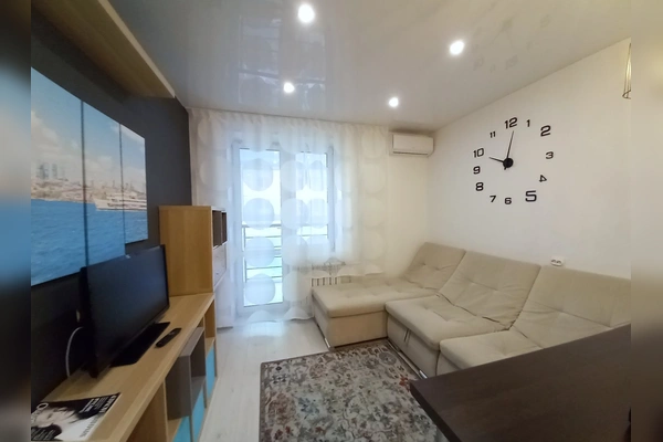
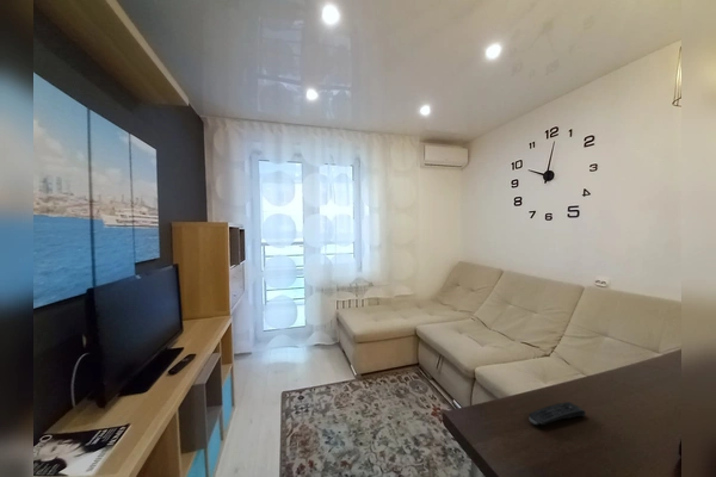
+ remote control [527,401,587,426]
